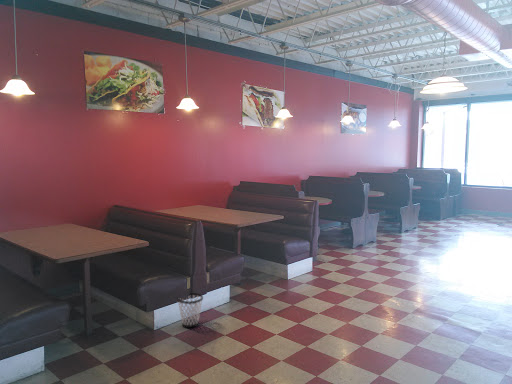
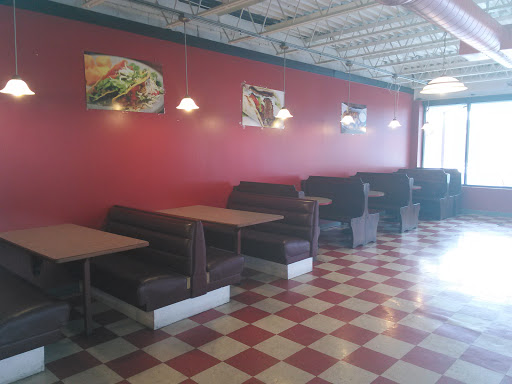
- wastebasket [176,292,204,329]
